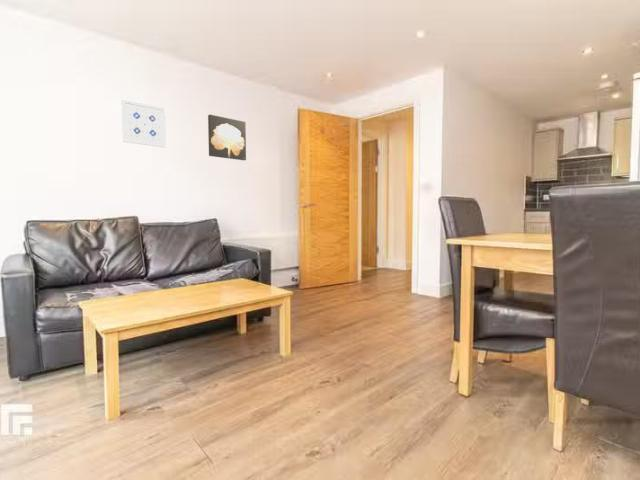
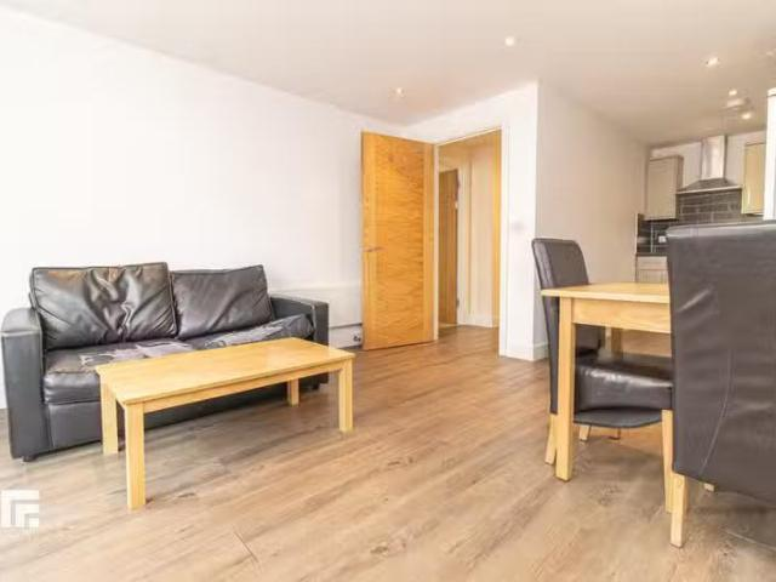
- wall art [207,114,247,161]
- wall art [120,98,167,148]
